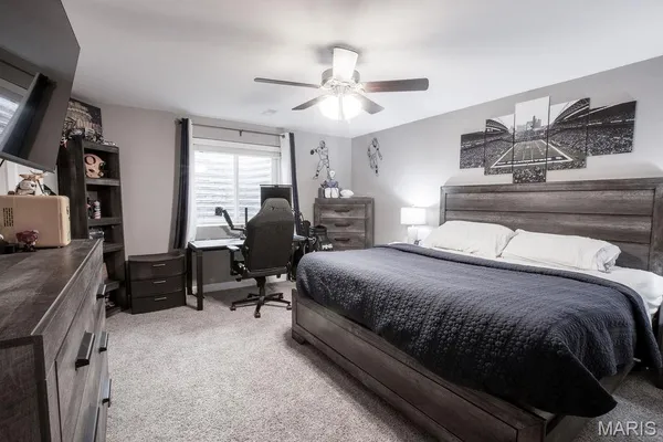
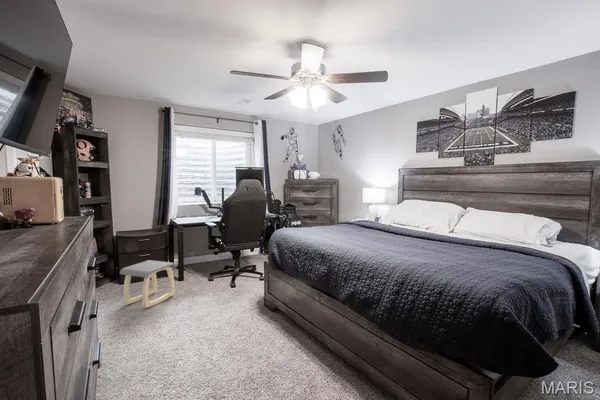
+ stool [119,259,178,309]
